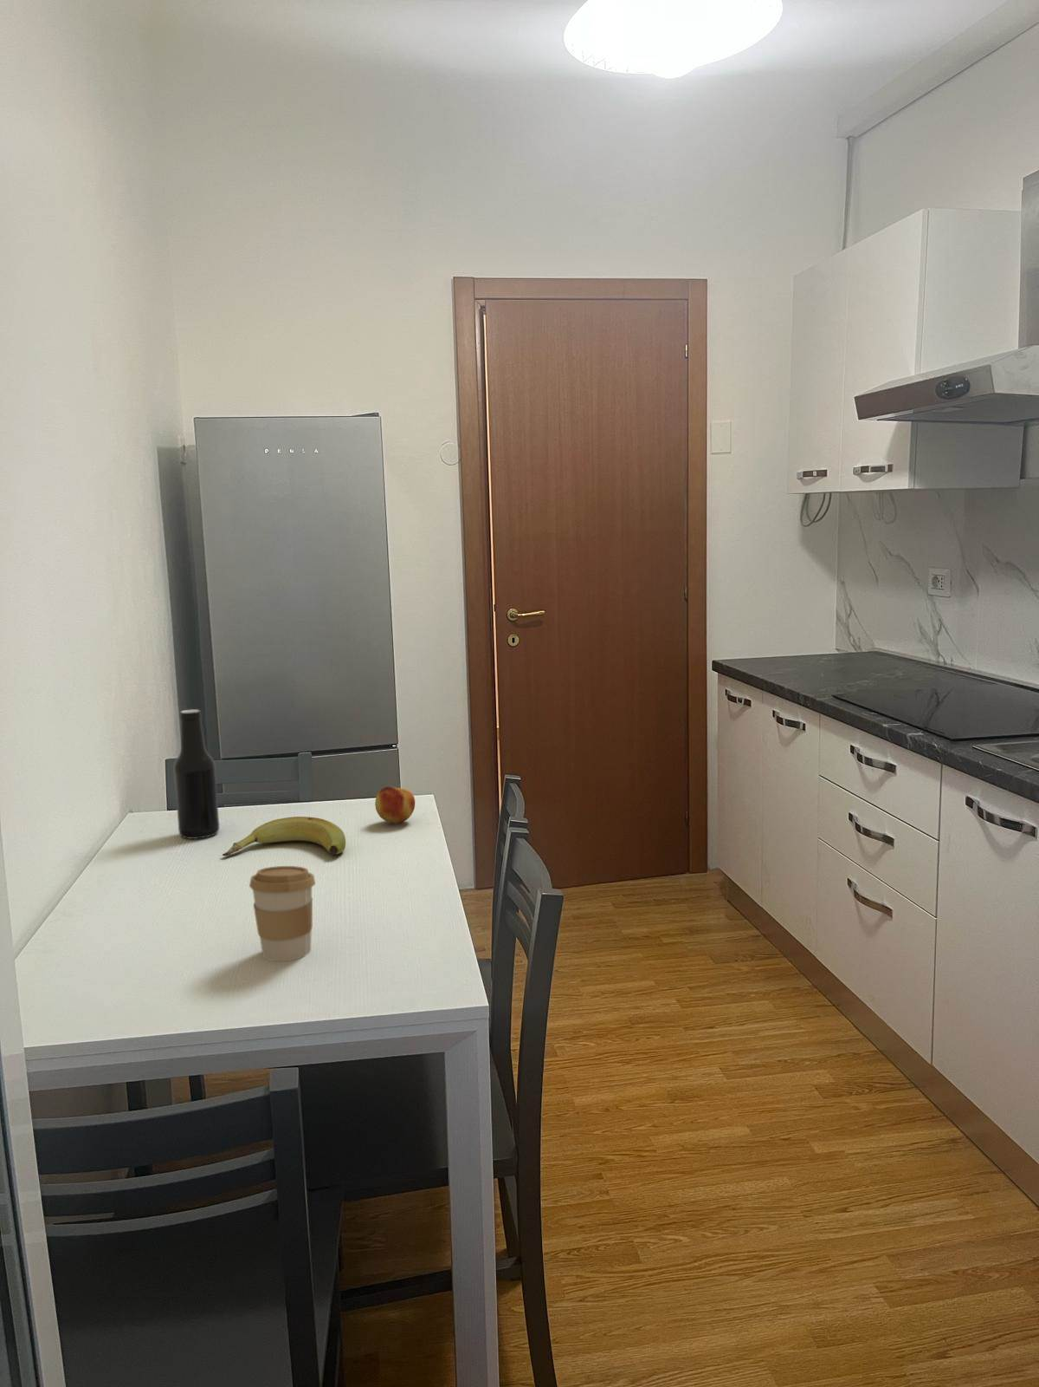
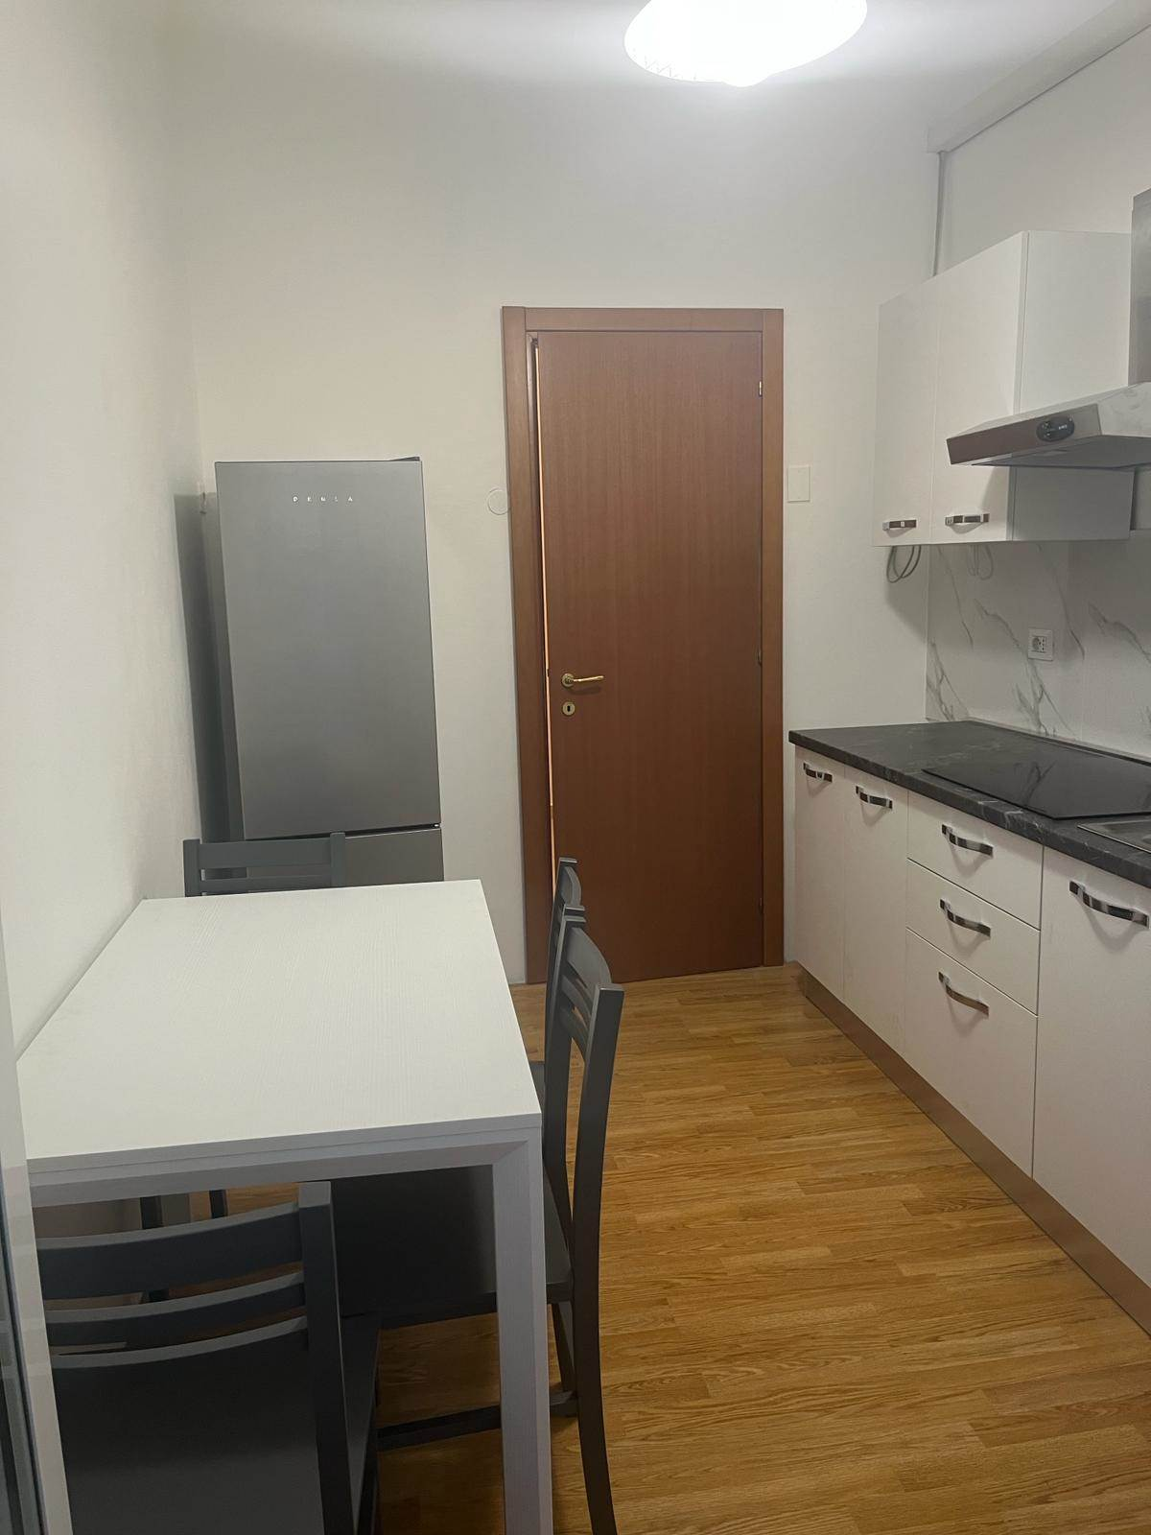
- beer bottle [172,708,220,840]
- coffee cup [249,865,317,962]
- fruit [374,785,416,825]
- banana [222,816,346,856]
